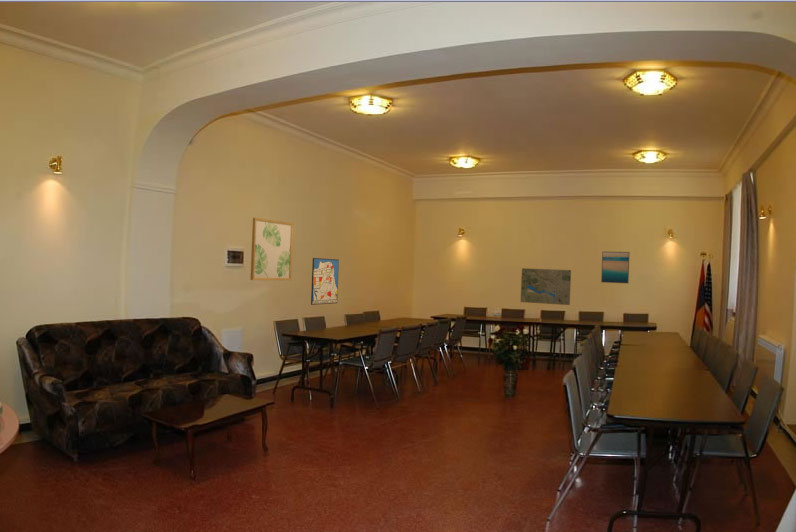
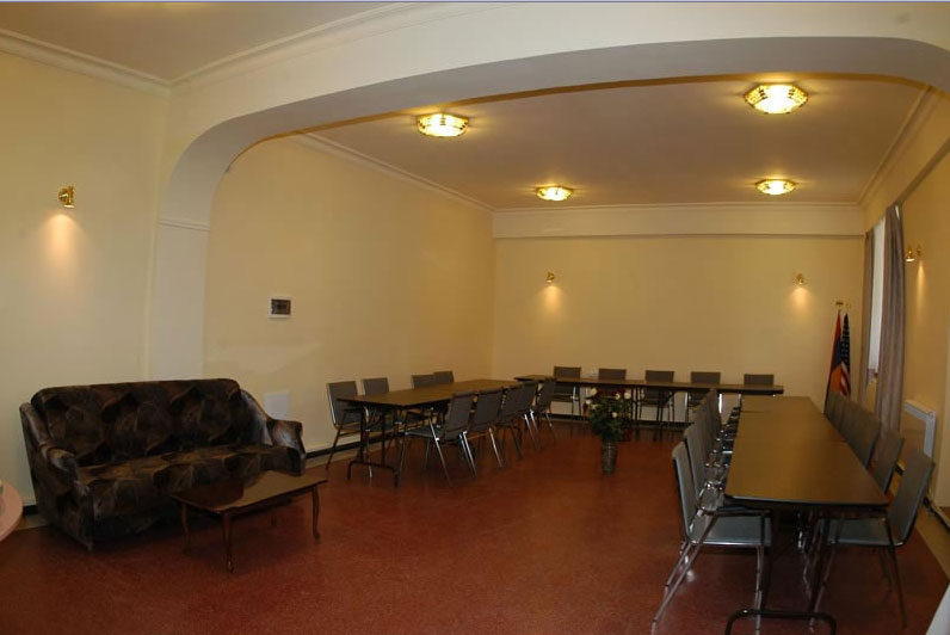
- wall art [310,257,340,306]
- wall art [600,251,631,285]
- road map [519,267,572,306]
- wall art [249,217,294,281]
